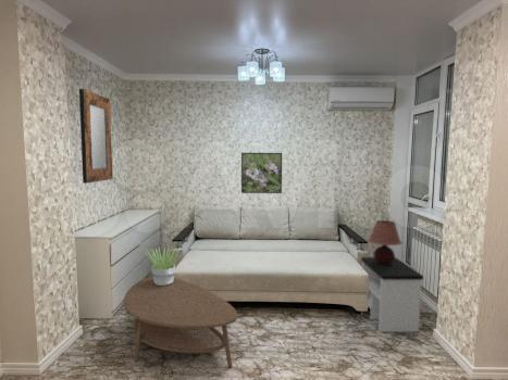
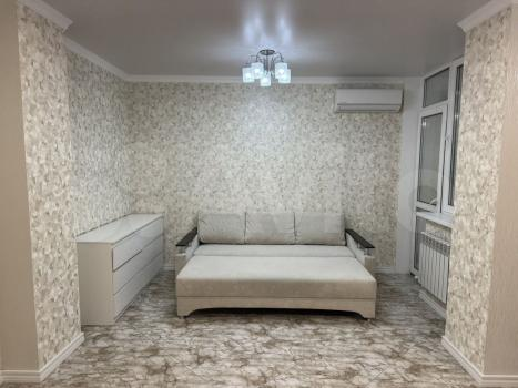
- coffee table [123,276,238,369]
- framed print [240,152,283,194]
- home mirror [78,88,113,185]
- side table [360,256,424,333]
- table lamp [367,219,404,265]
- potted plant [145,245,184,286]
